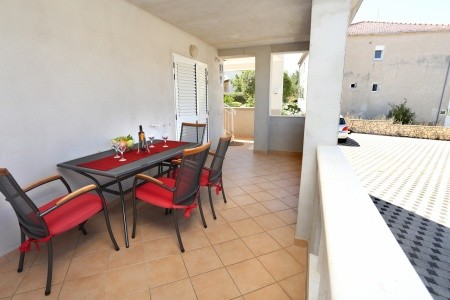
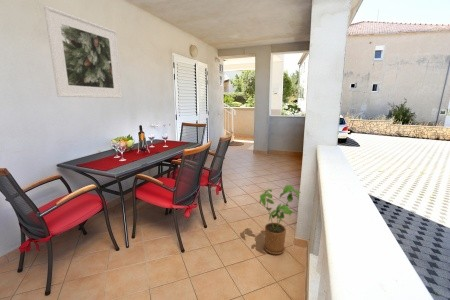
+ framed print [43,4,123,99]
+ house plant [259,184,302,256]
